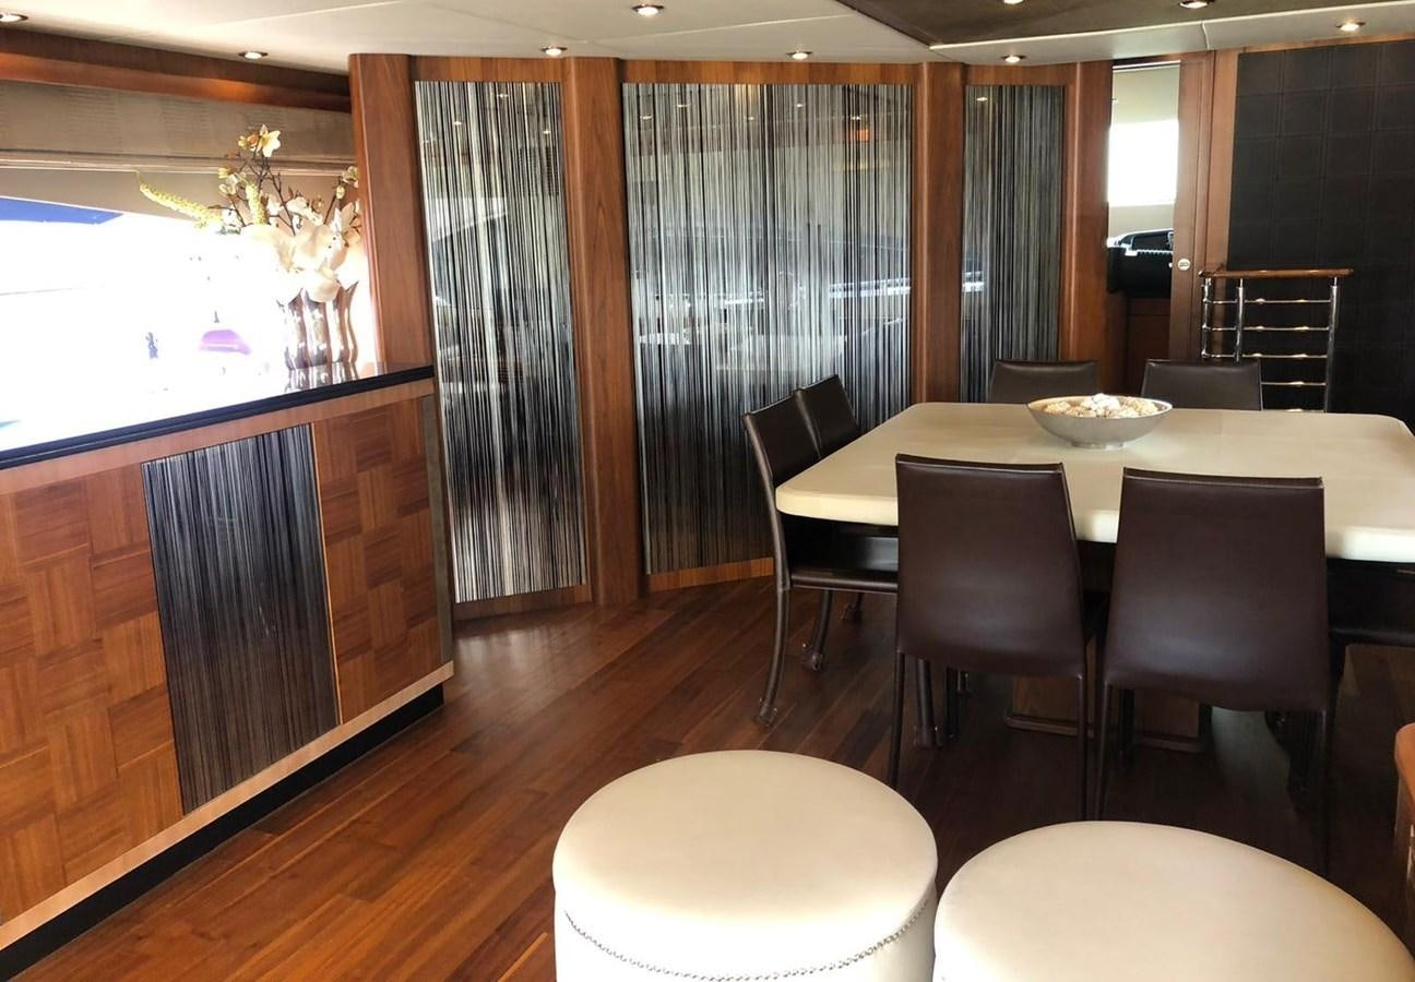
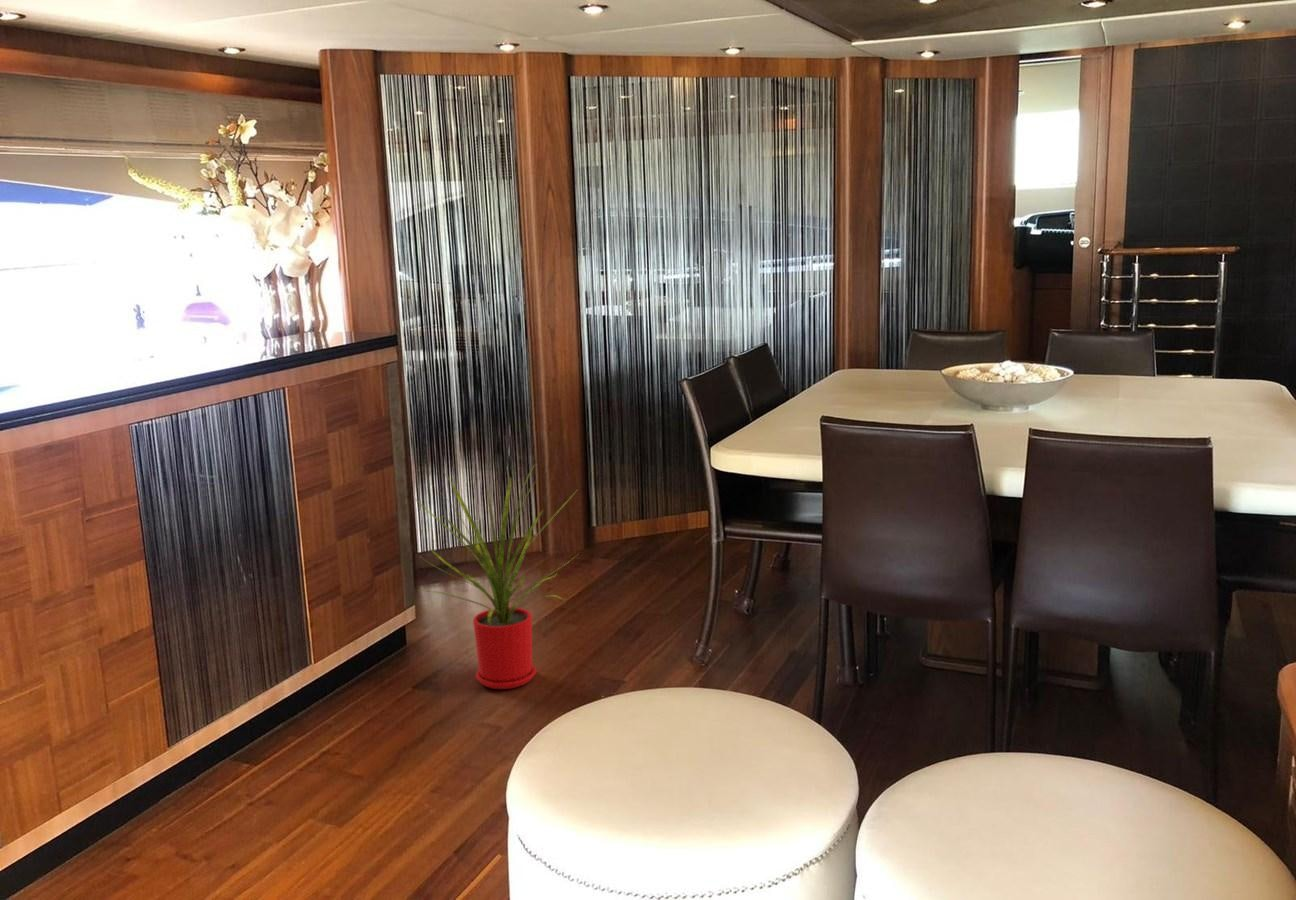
+ house plant [412,463,578,690]
